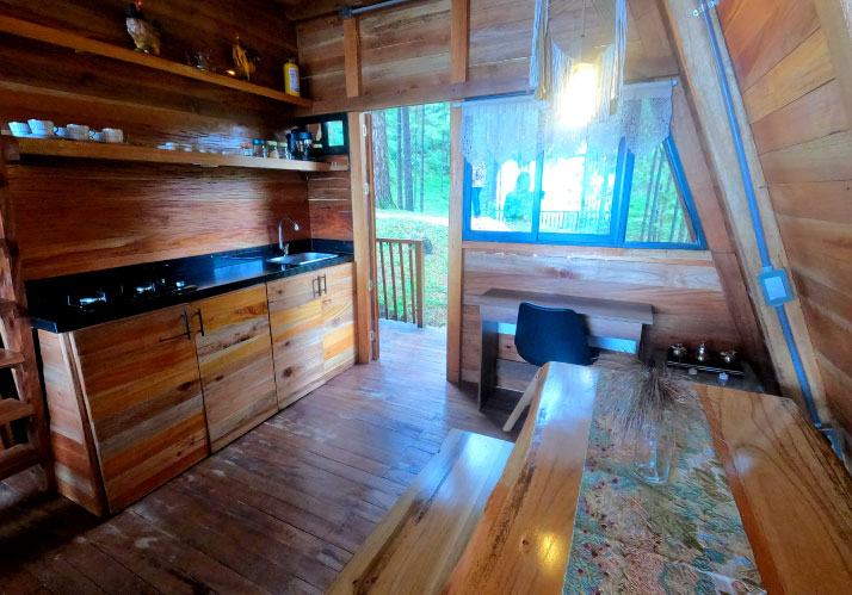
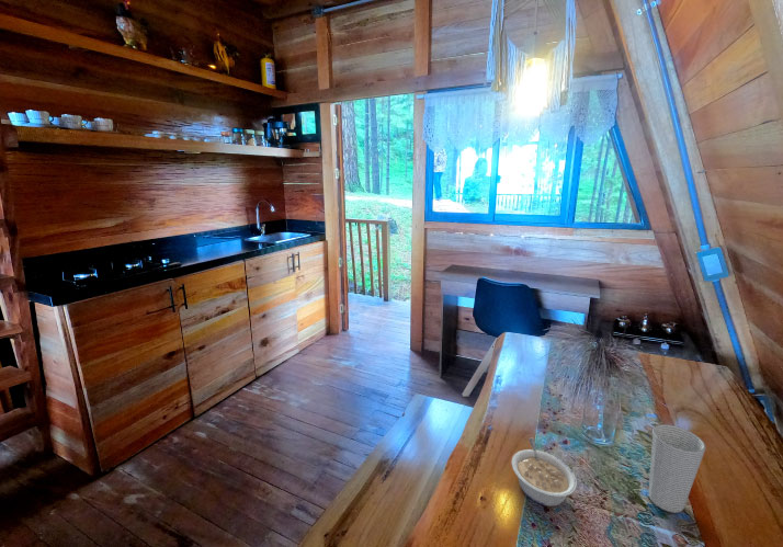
+ cup [647,423,706,514]
+ legume [511,437,578,508]
